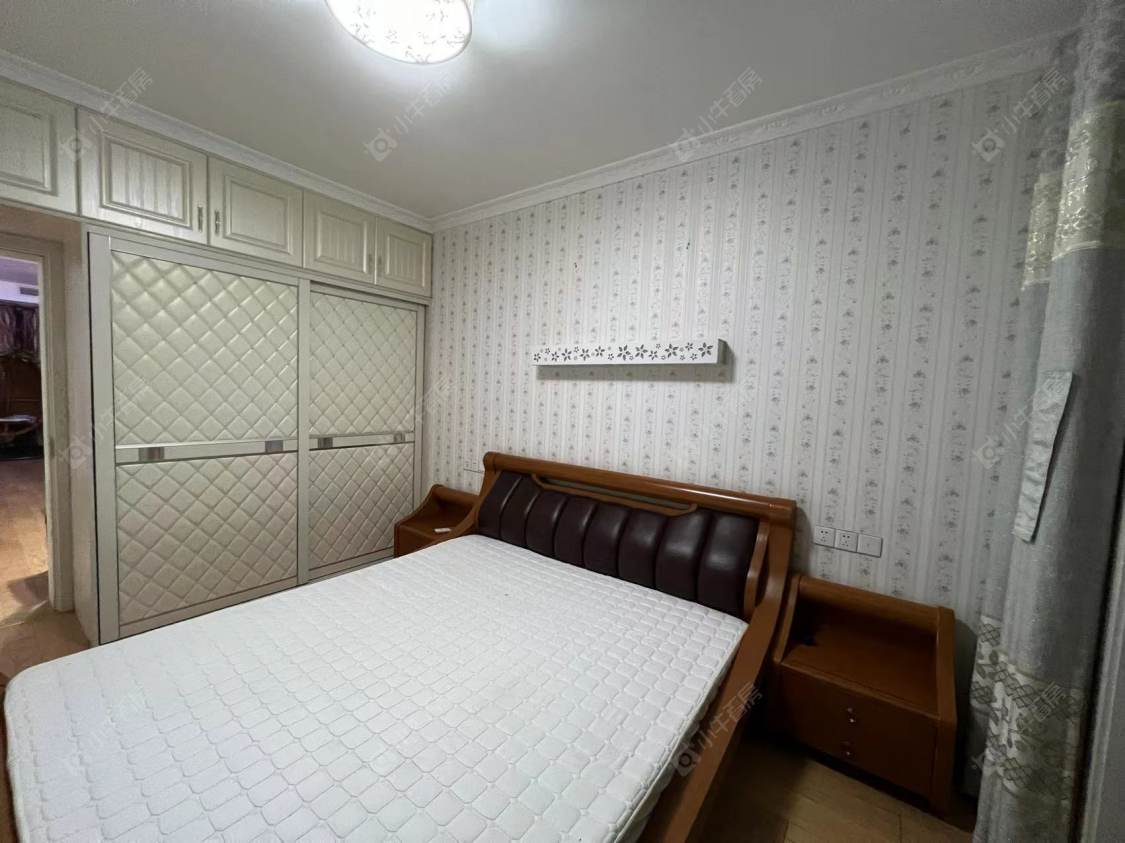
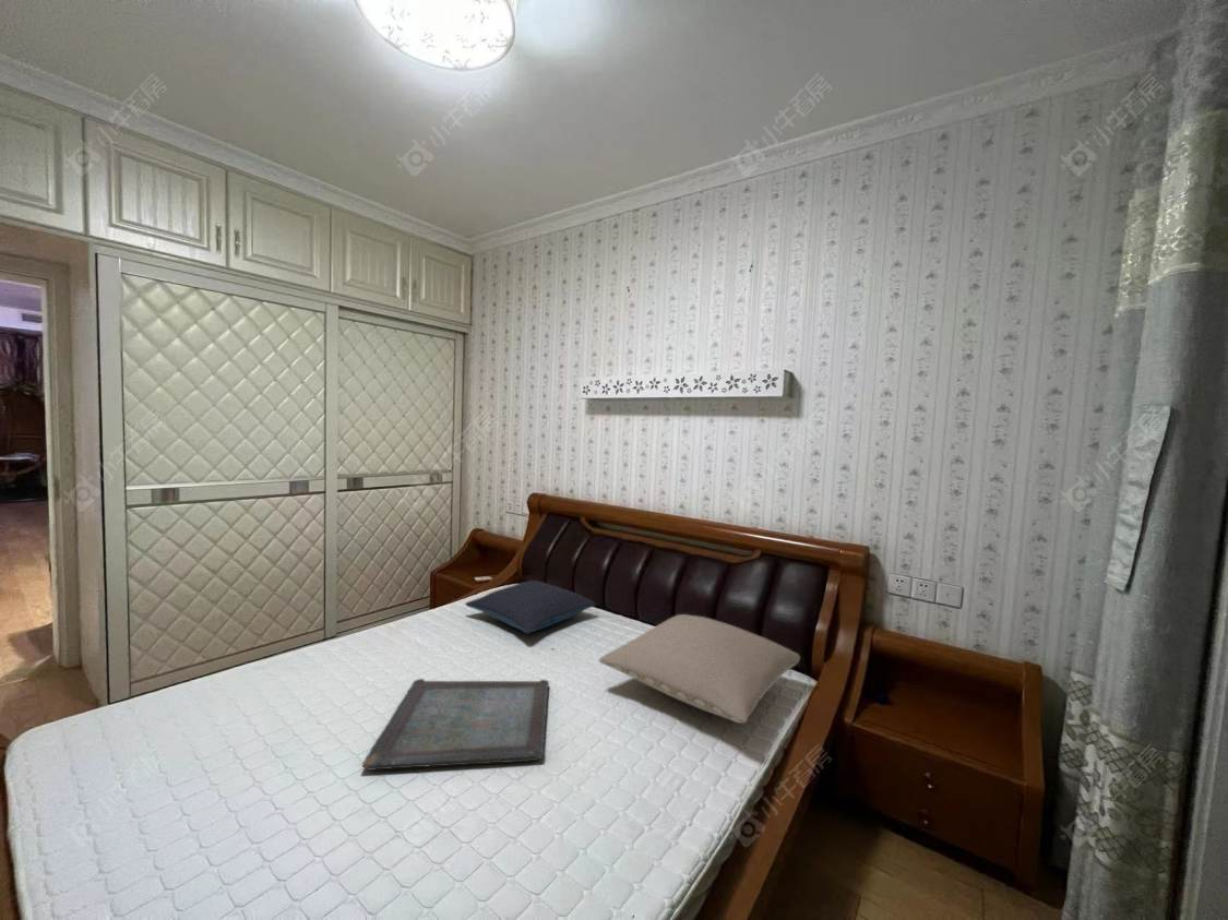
+ serving tray [361,678,550,772]
+ pillow [464,580,597,634]
+ pillow [598,613,801,725]
